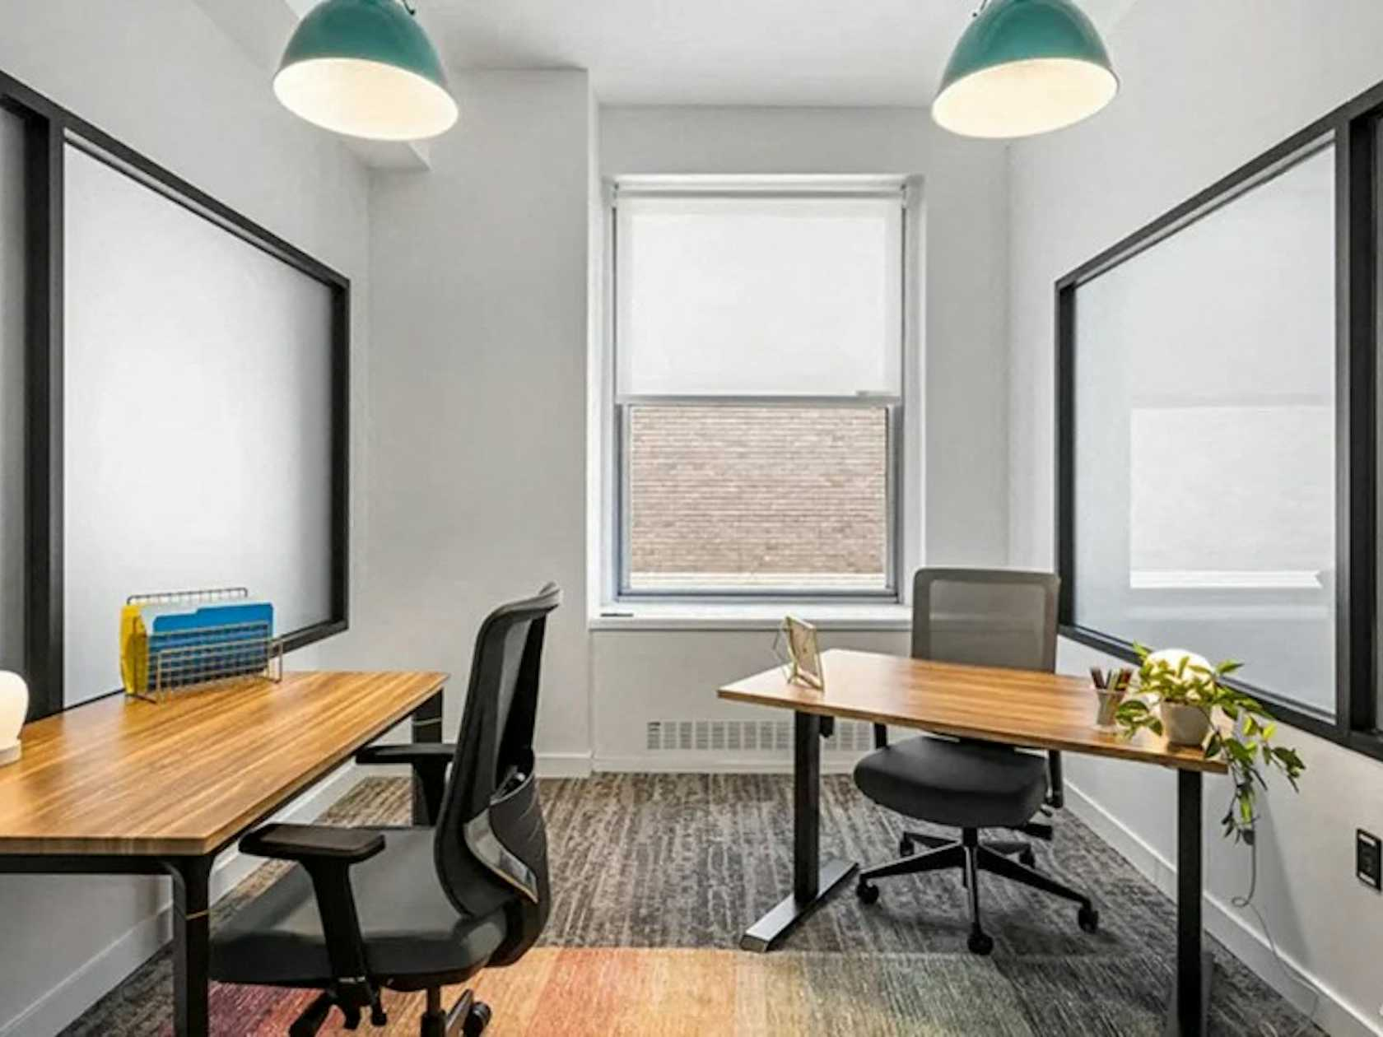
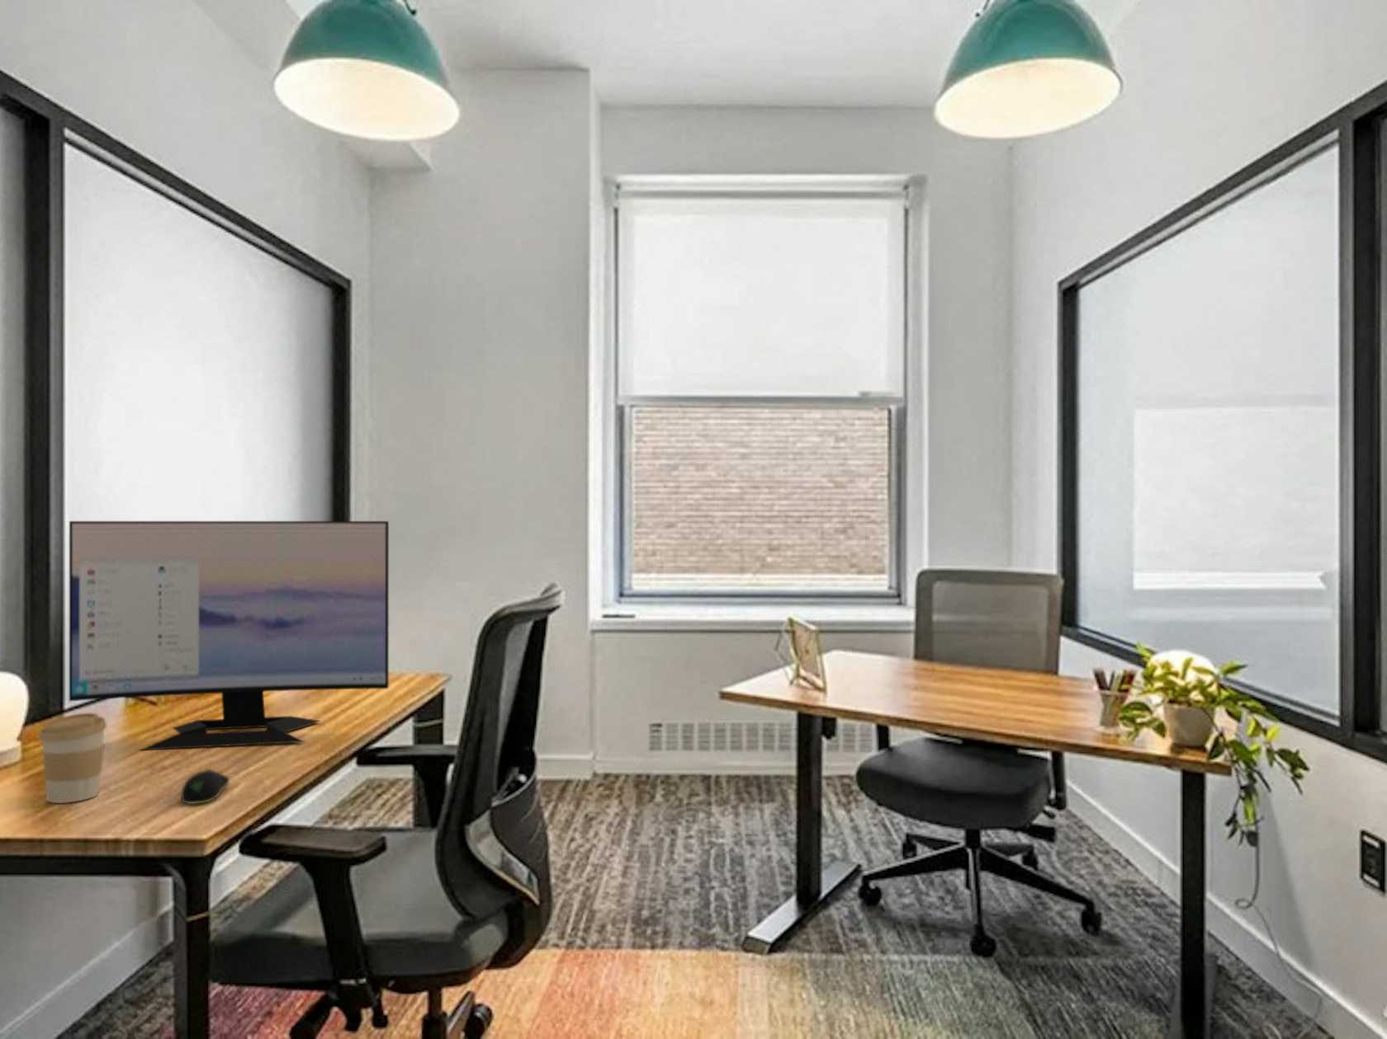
+ coffee cup [37,712,108,804]
+ computer mouse [180,768,232,804]
+ computer monitor [69,521,390,751]
